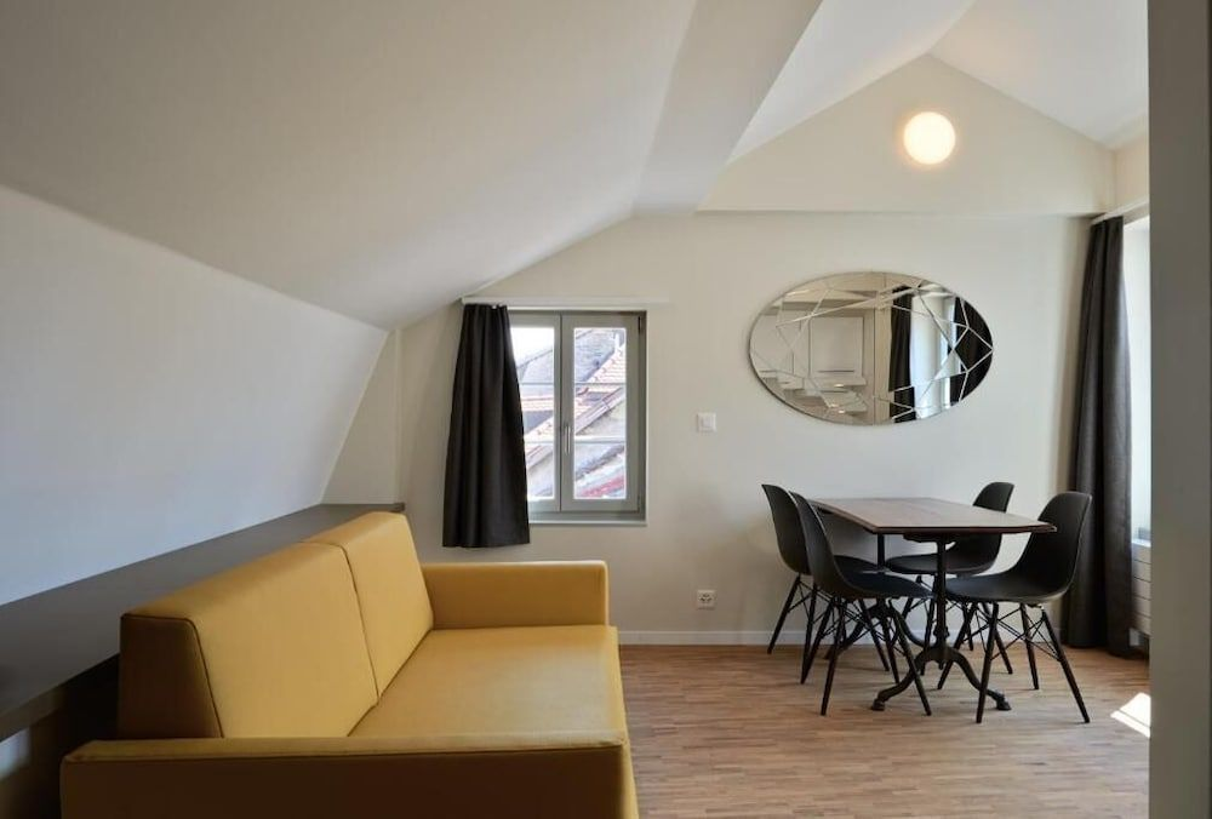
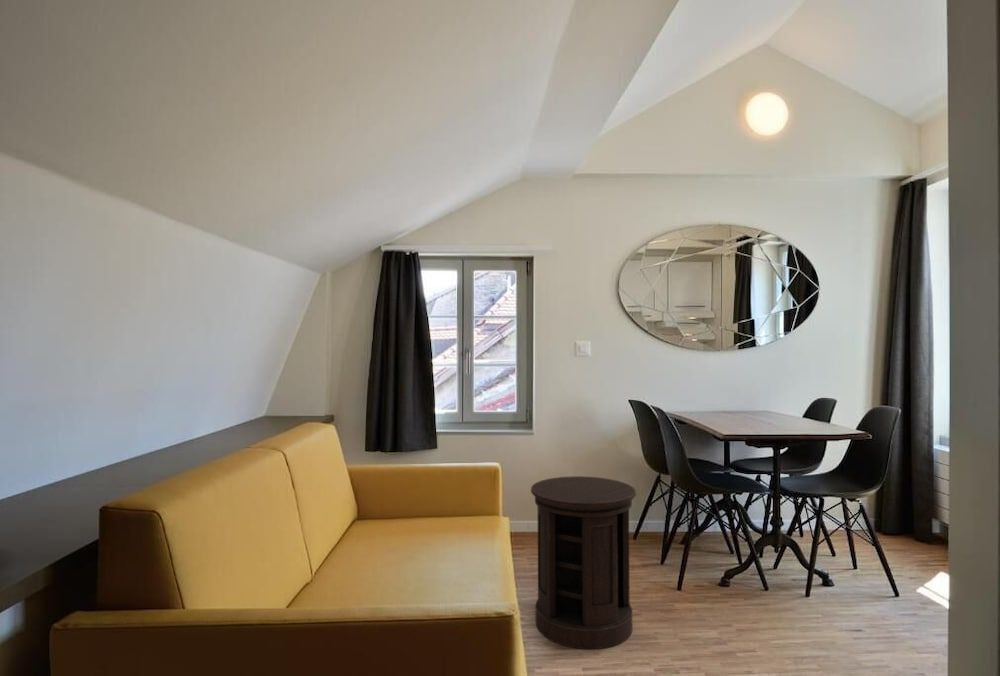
+ side table [530,475,637,650]
